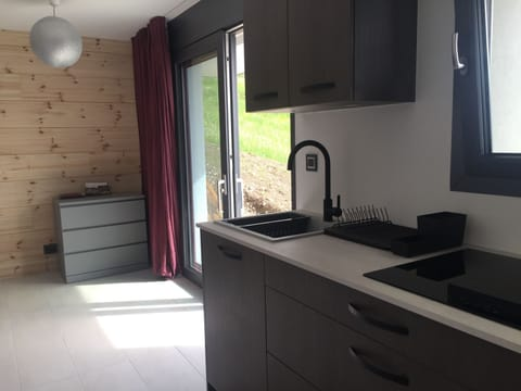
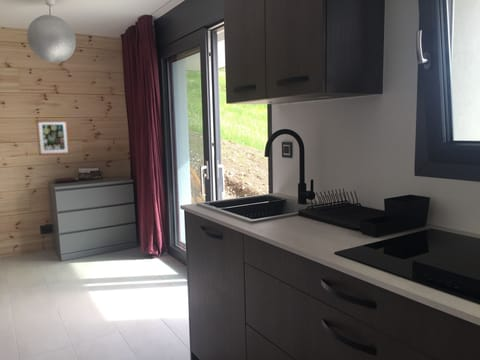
+ wall art [35,119,71,156]
